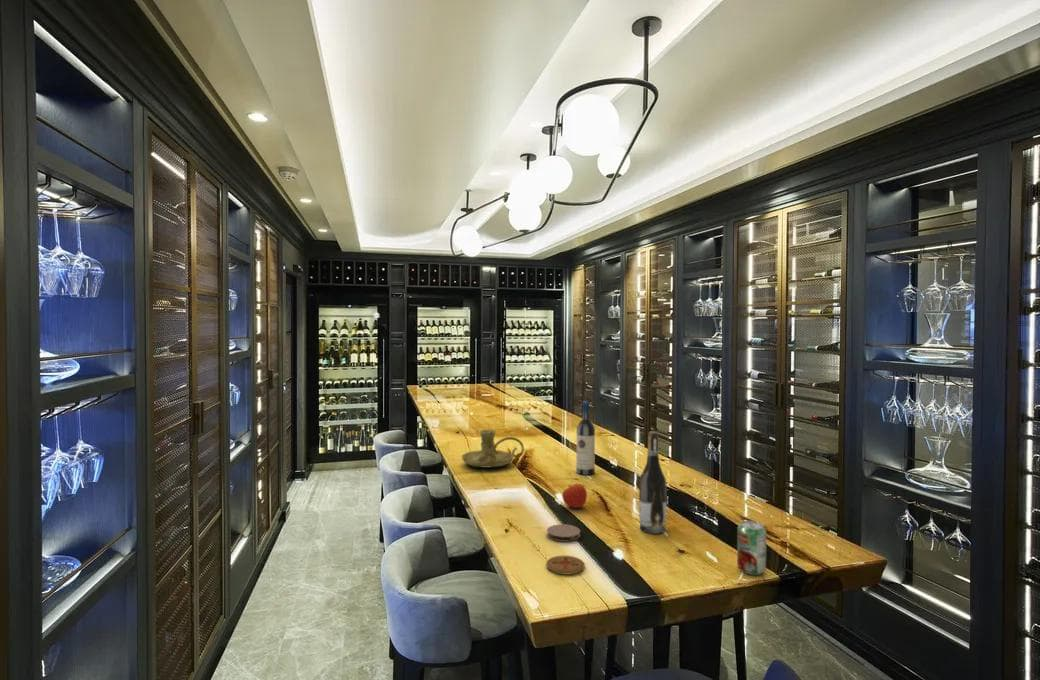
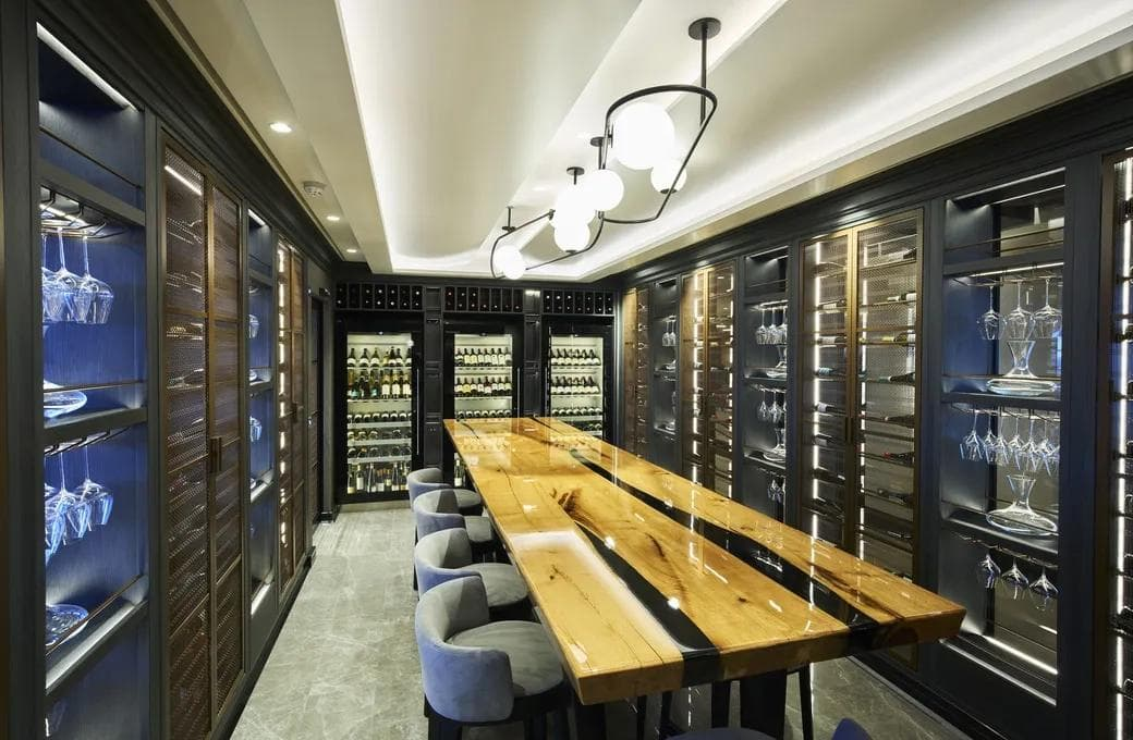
- coaster [546,523,581,543]
- wine bottle [638,430,668,535]
- candle holder [461,429,525,469]
- beverage can [736,520,767,576]
- apple [561,483,588,509]
- coaster [545,555,586,575]
- wine bottle [575,400,596,476]
